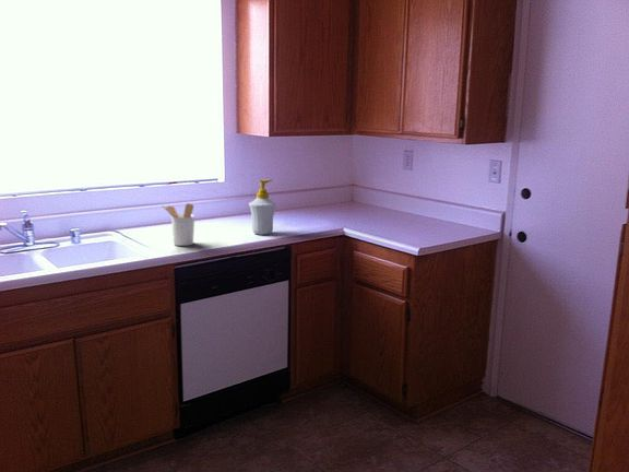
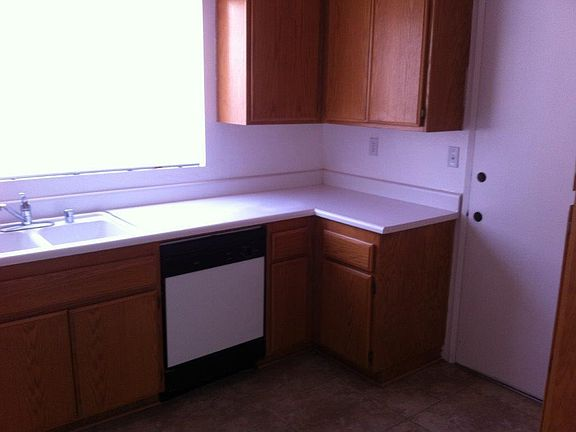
- soap bottle [248,178,277,236]
- utensil holder [161,202,195,247]
